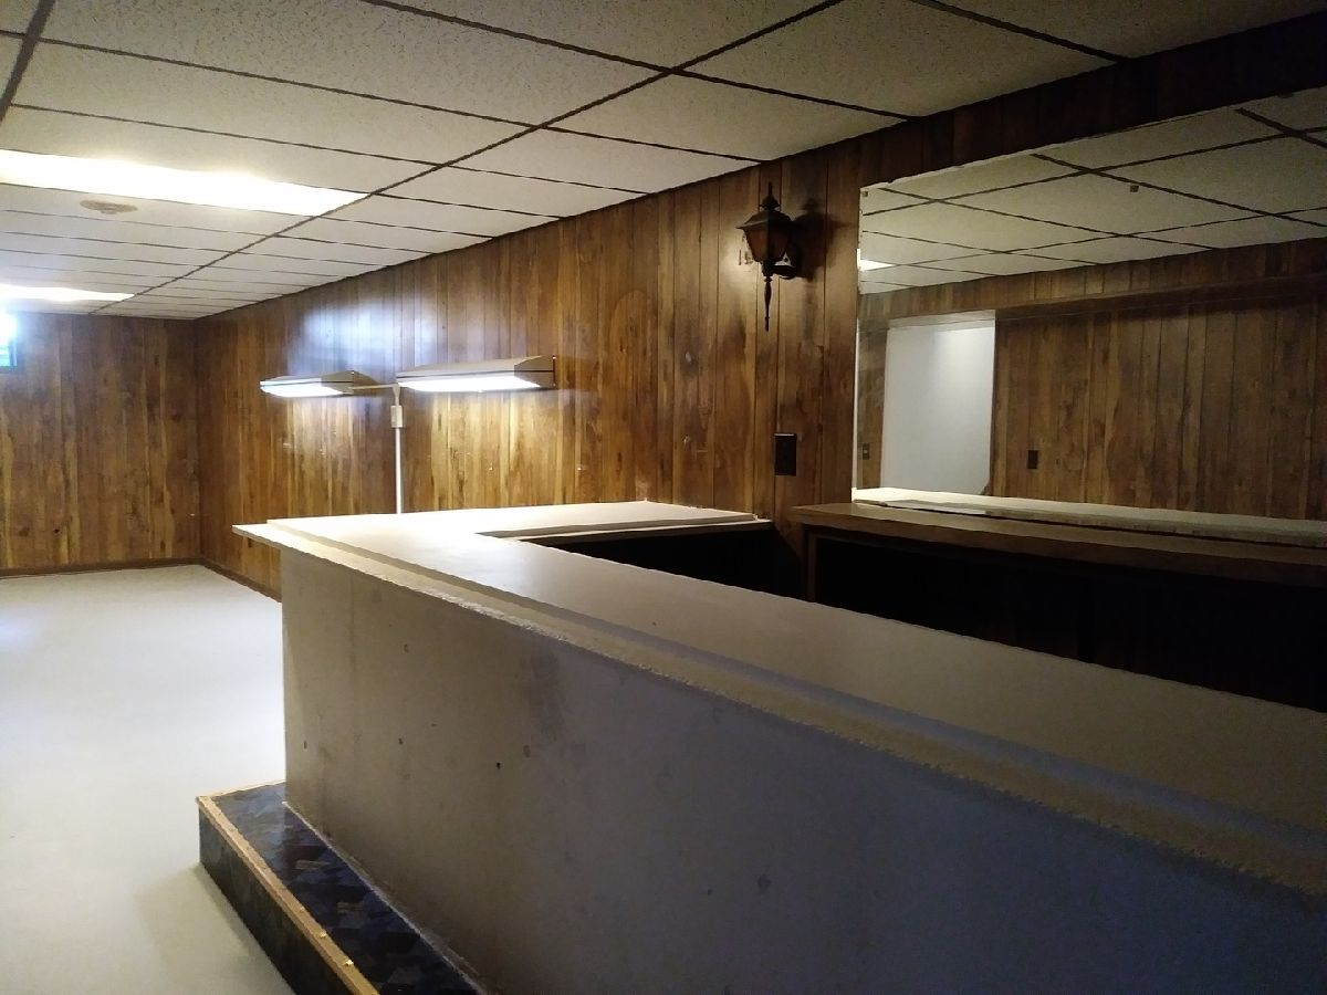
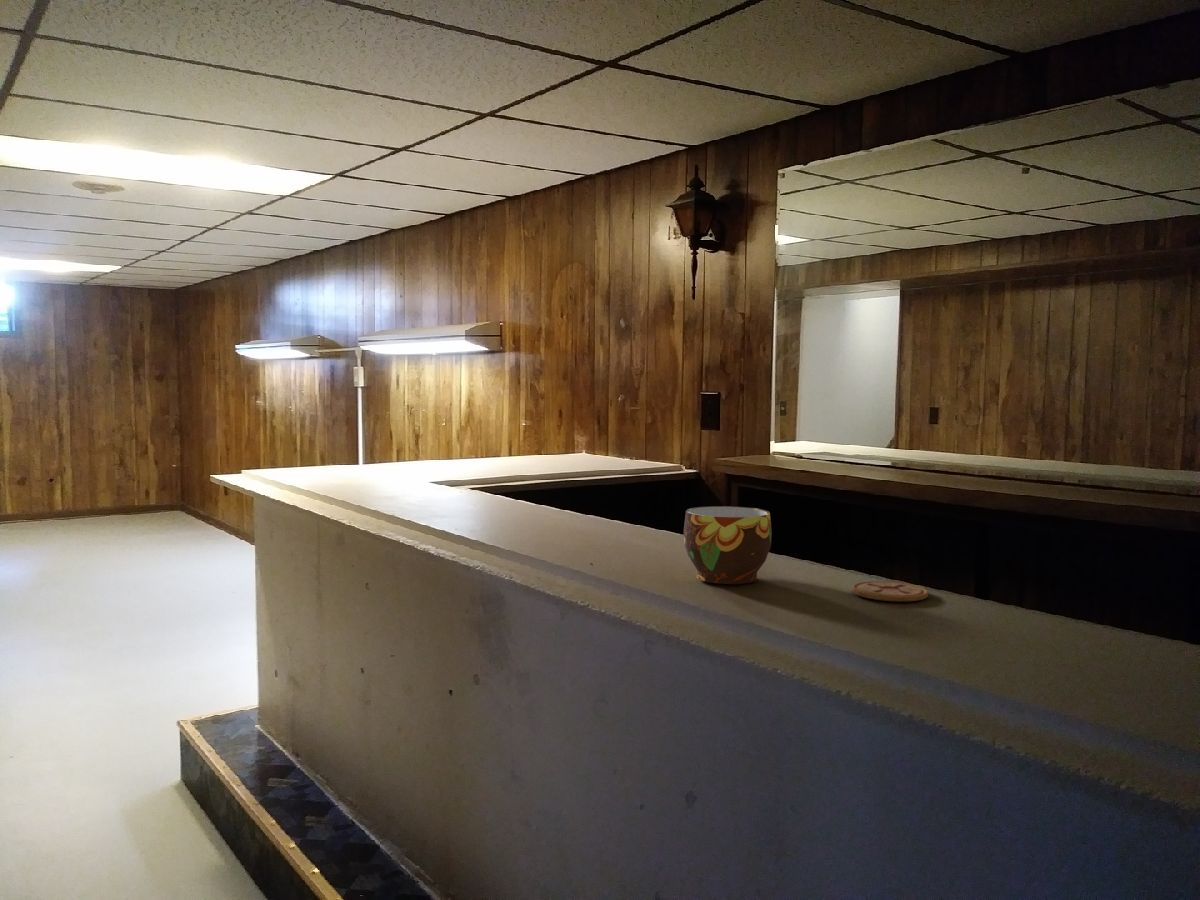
+ cup [683,505,773,585]
+ coaster [851,580,929,602]
